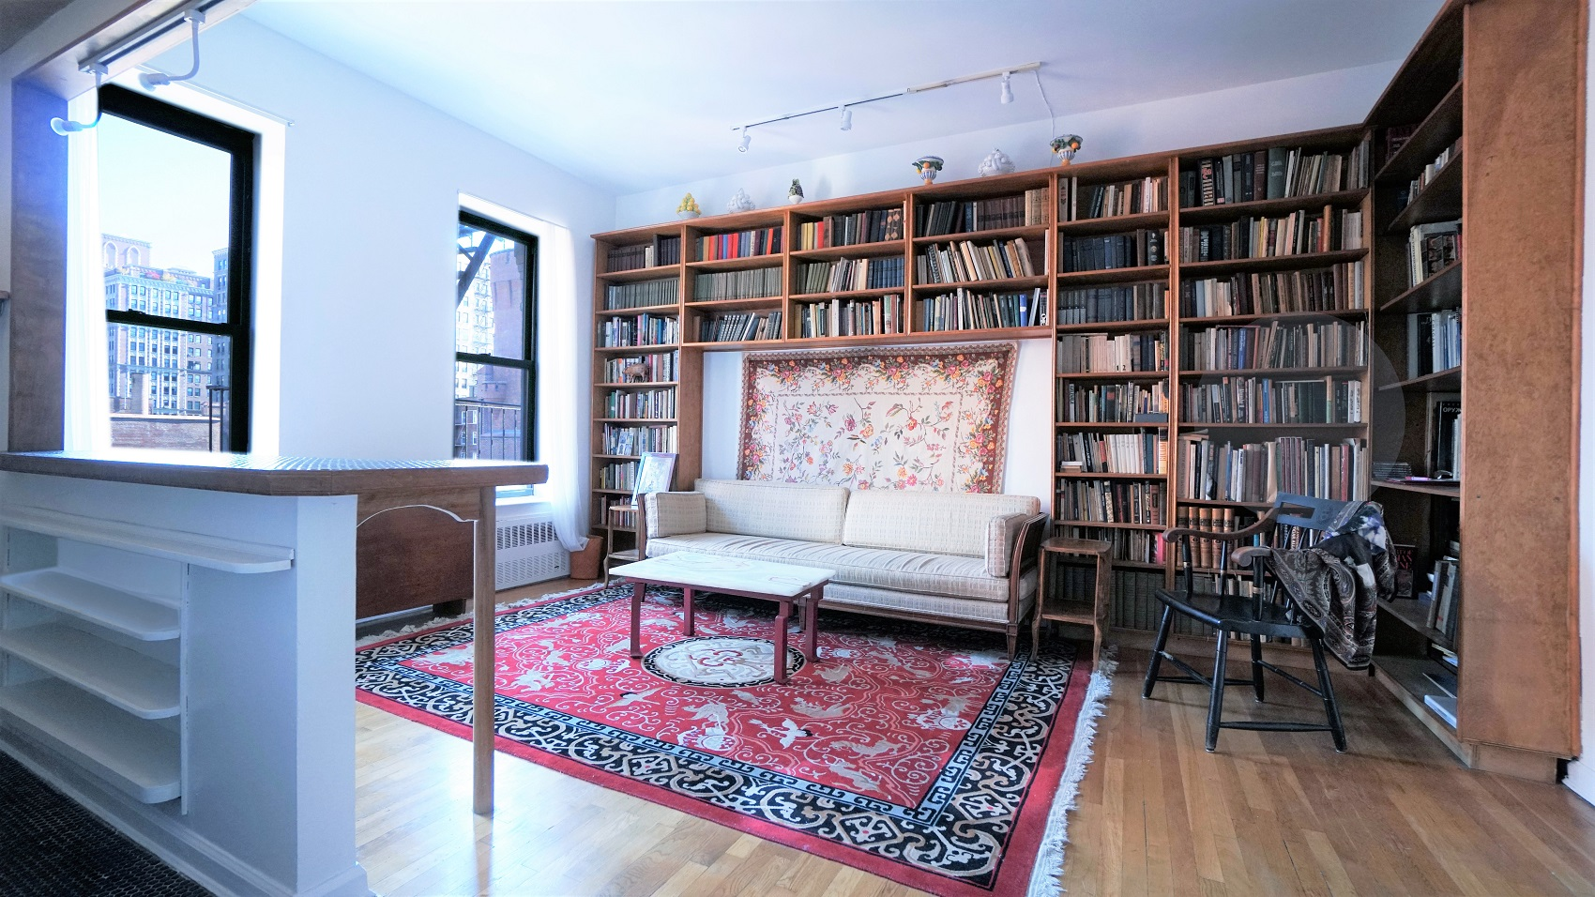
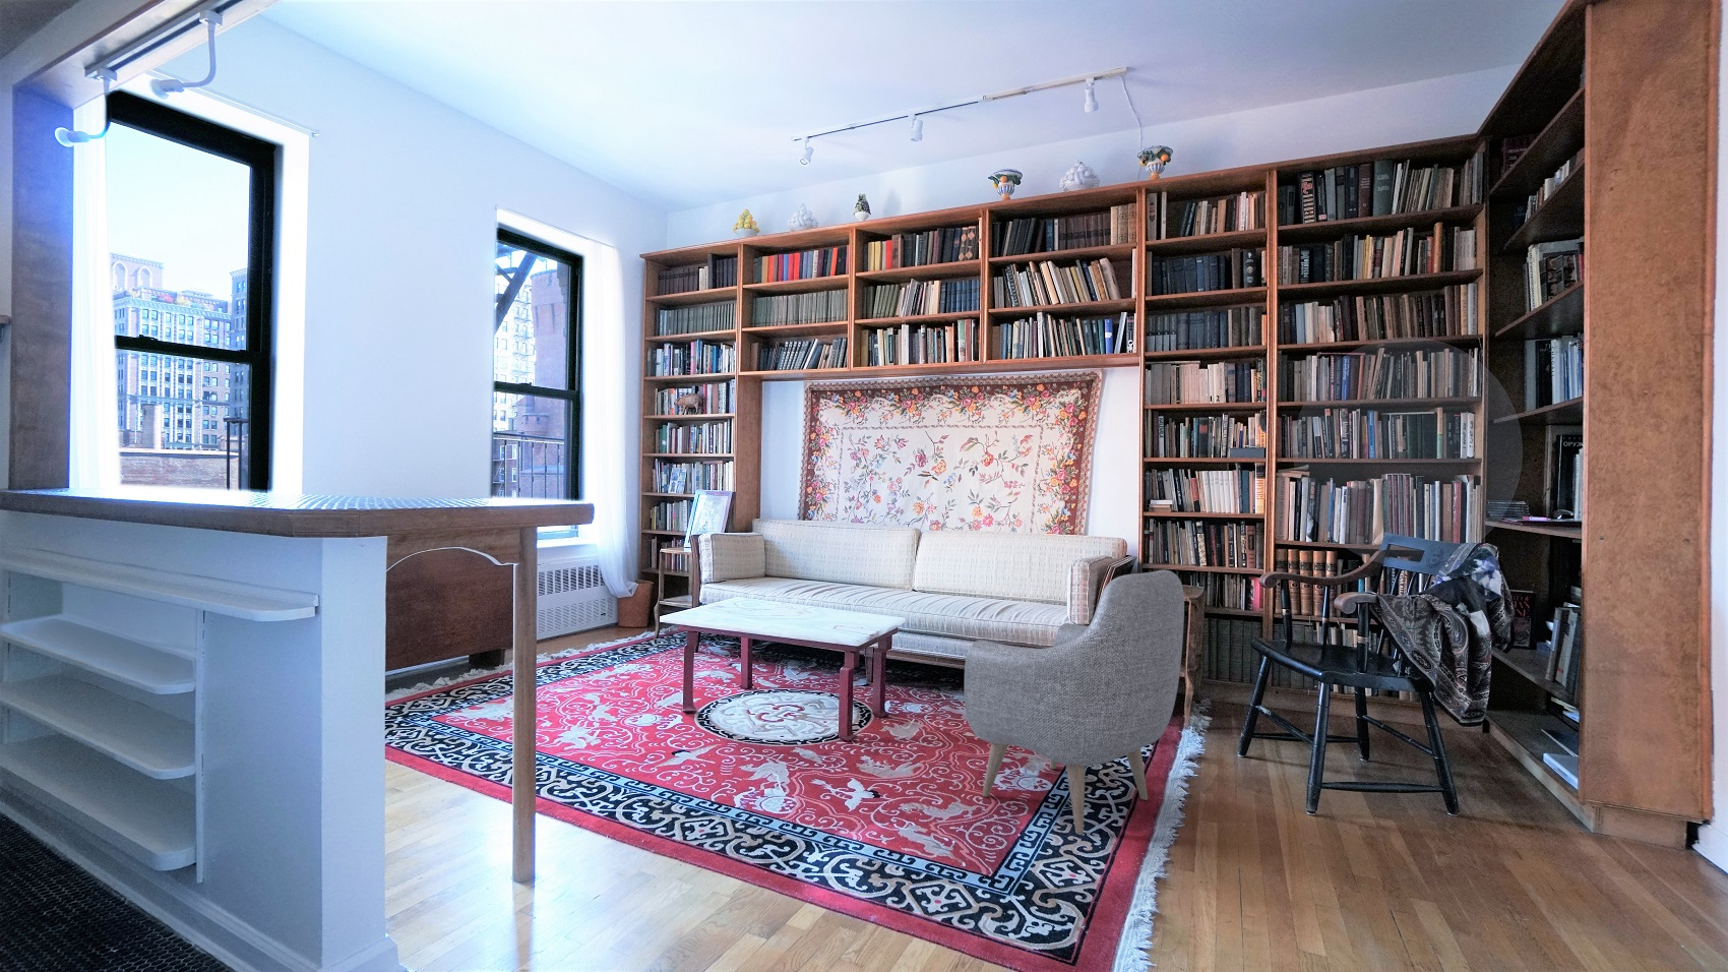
+ armchair [964,570,1186,836]
